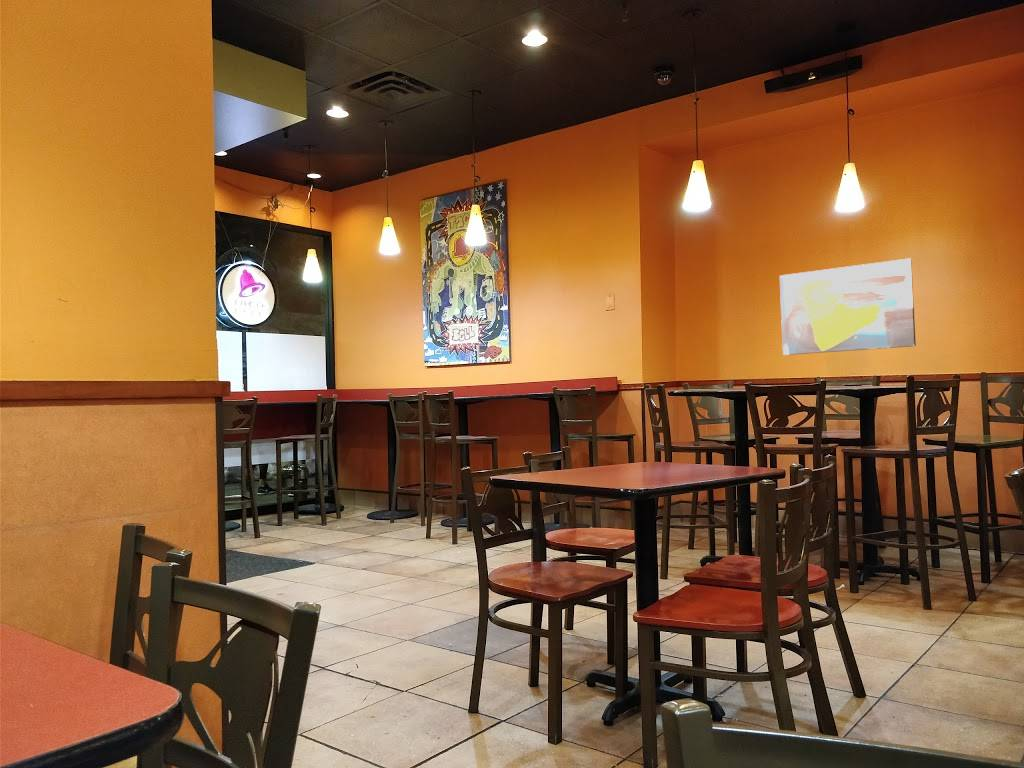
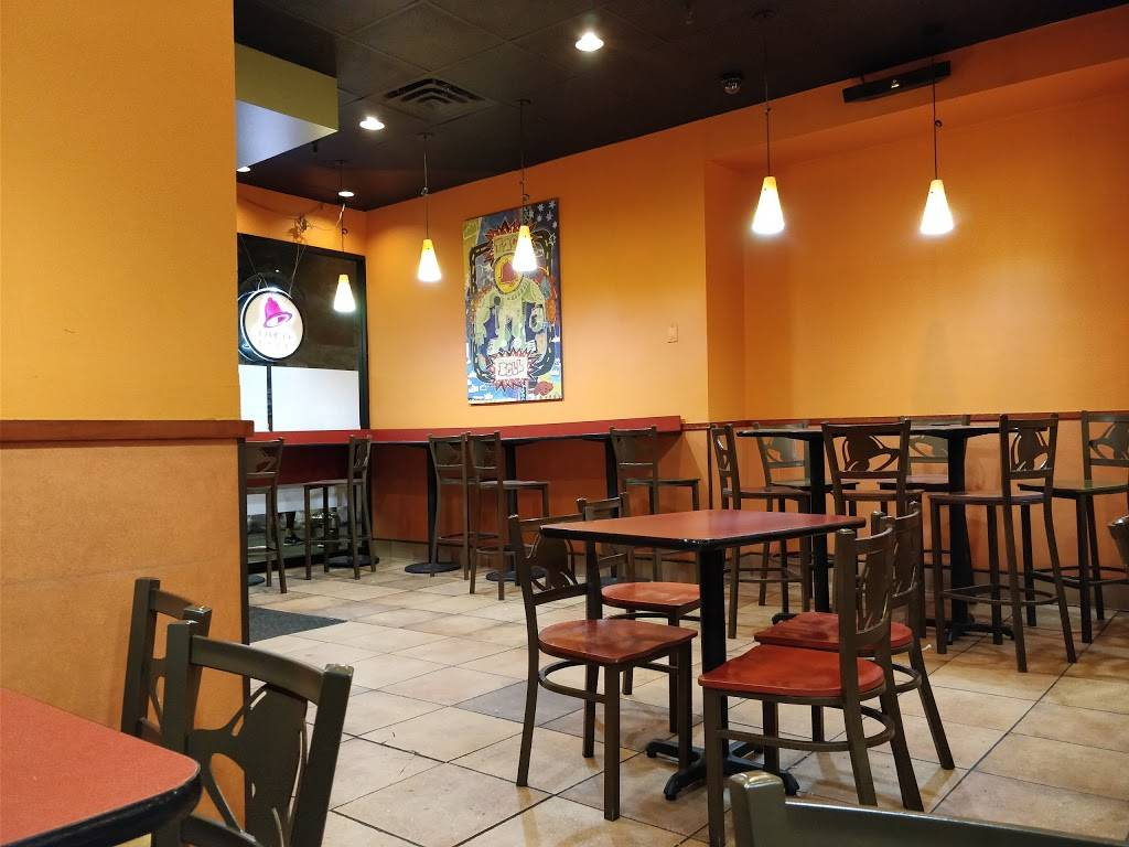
- wall art [779,257,917,356]
